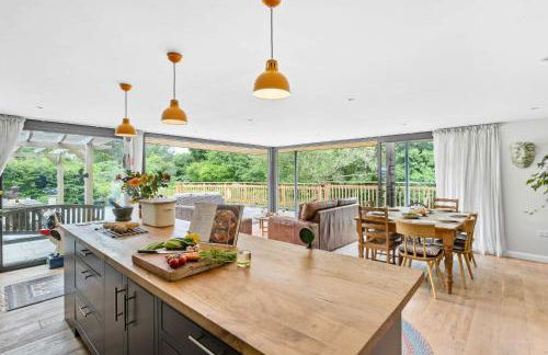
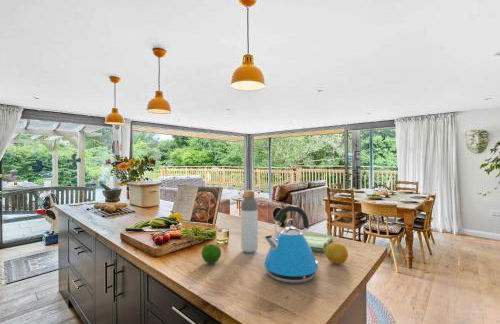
+ bottle [240,189,259,254]
+ fruit [324,241,349,265]
+ apple [201,243,222,265]
+ kettle [263,204,319,284]
+ dish towel [301,232,334,252]
